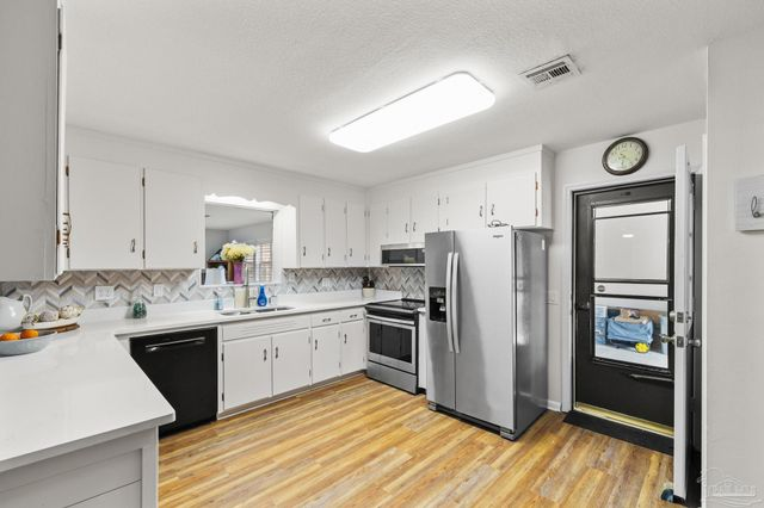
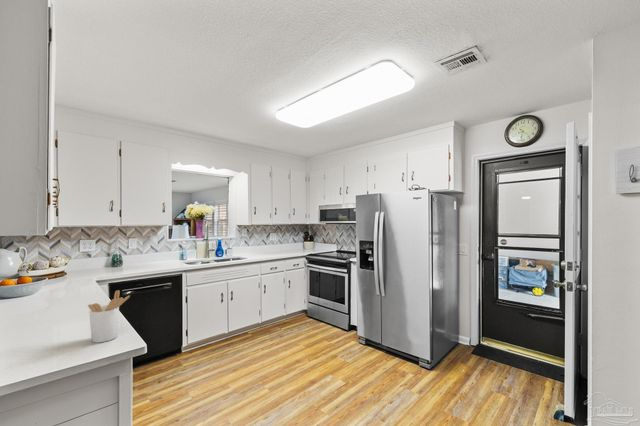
+ utensil holder [87,289,131,344]
